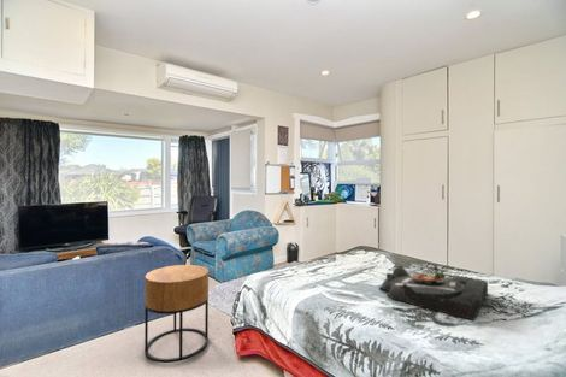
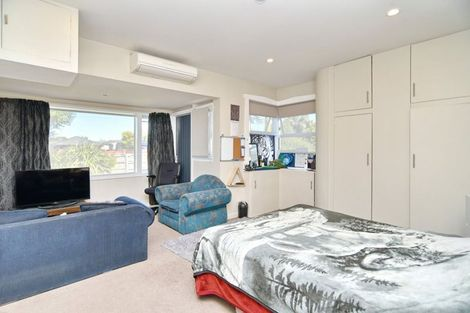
- side table [143,264,210,364]
- serving tray [378,265,489,322]
